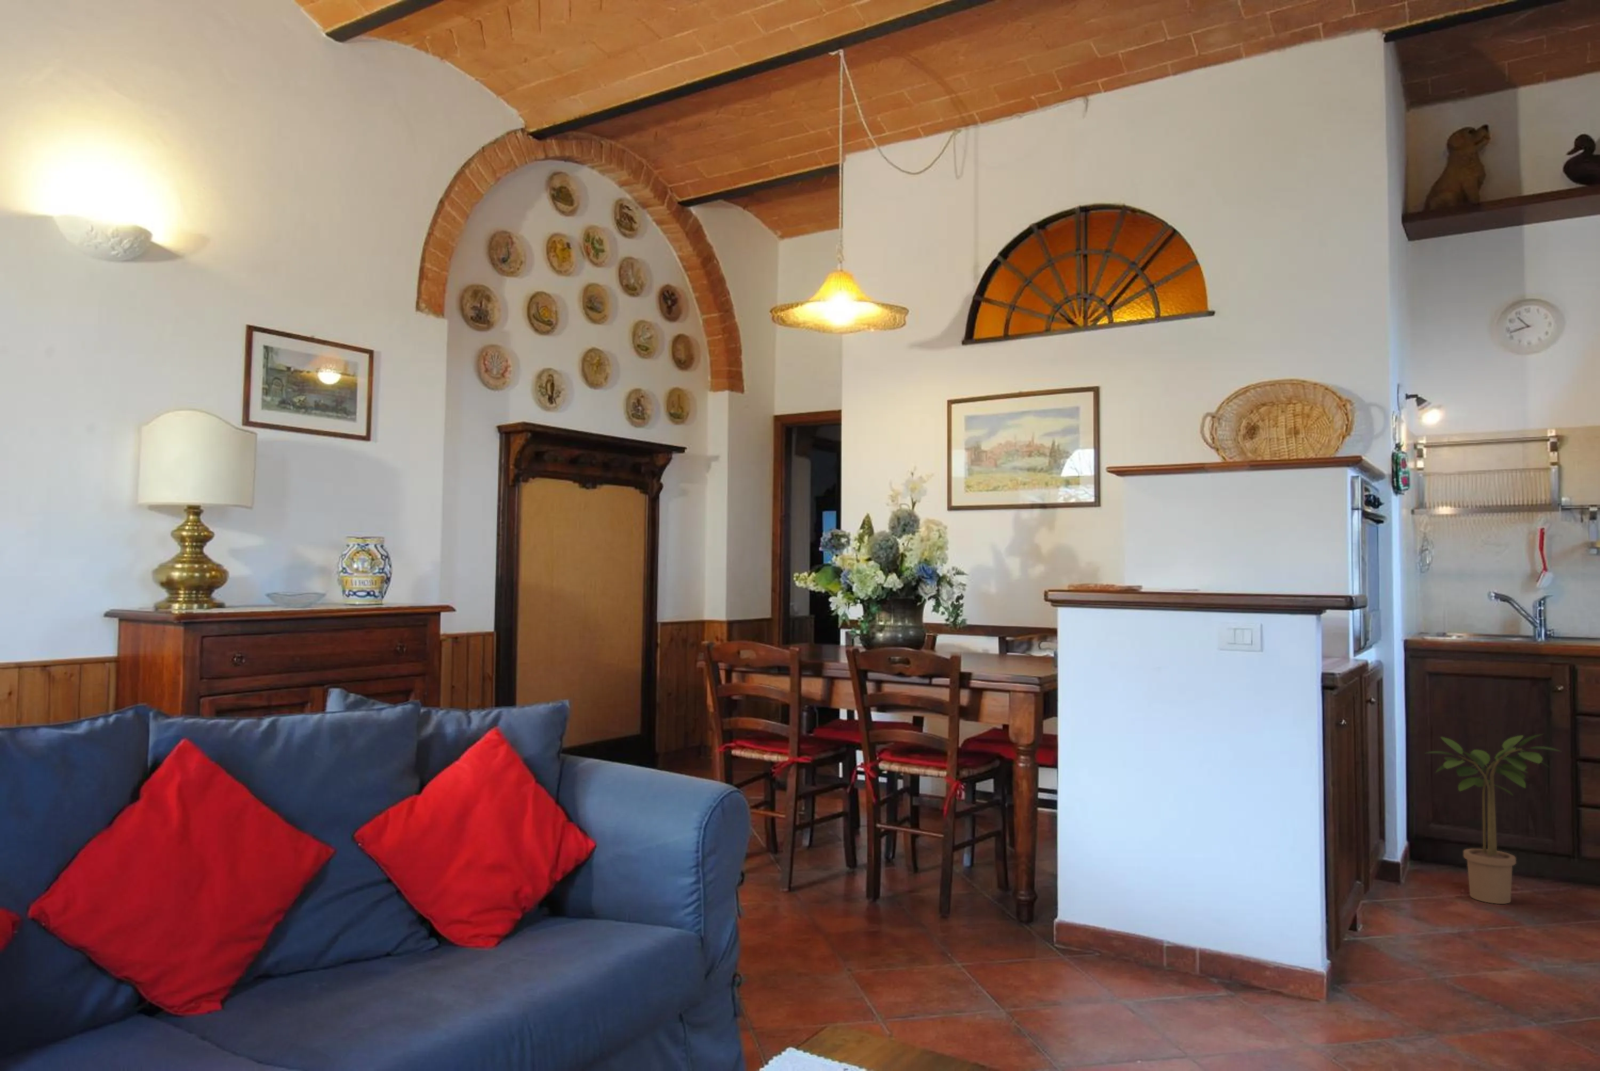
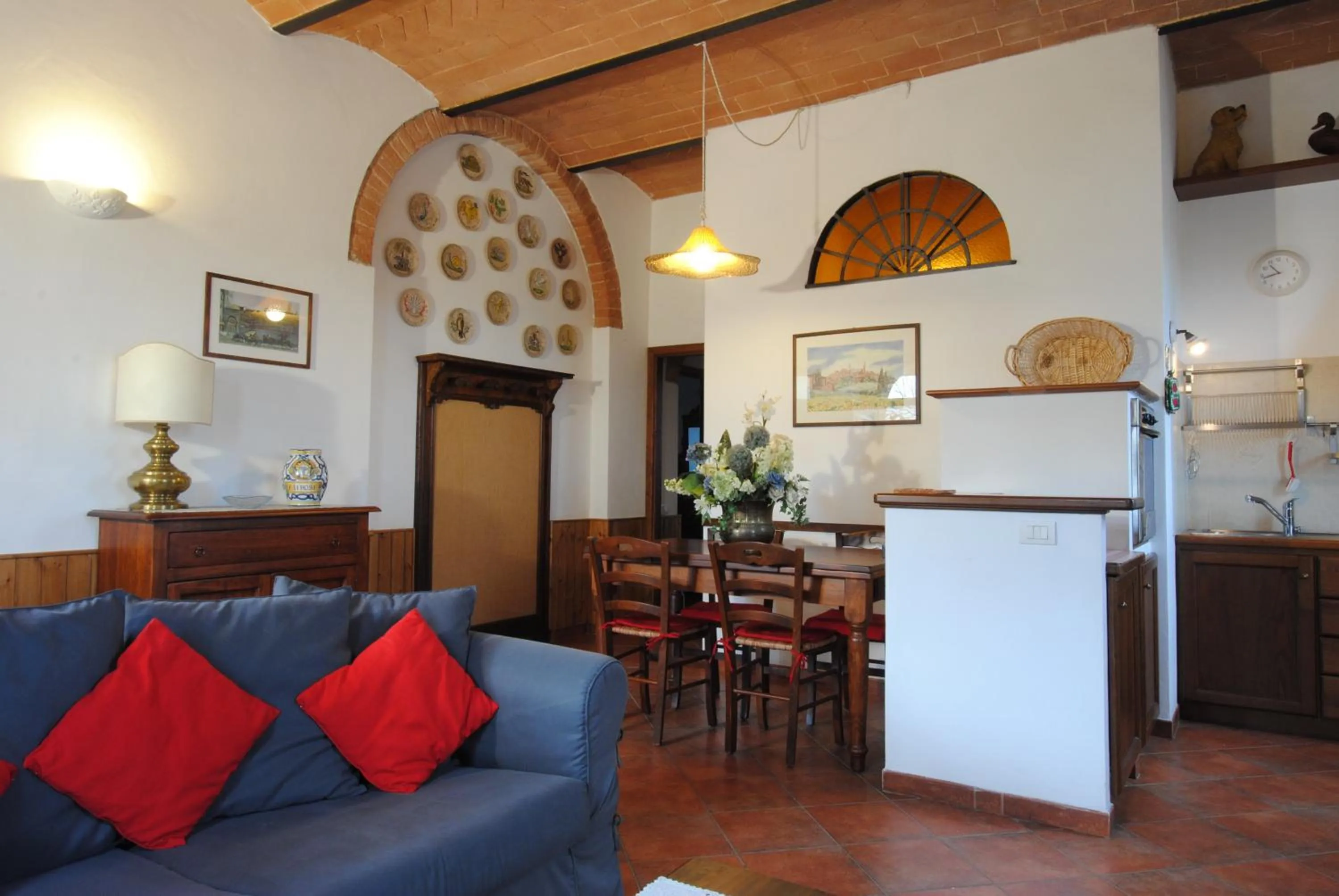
- potted plant [1426,734,1563,905]
